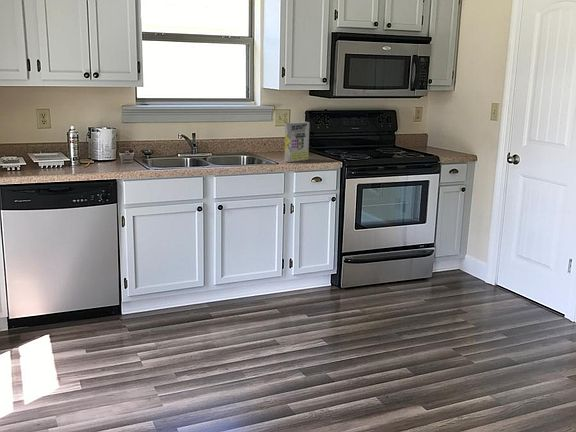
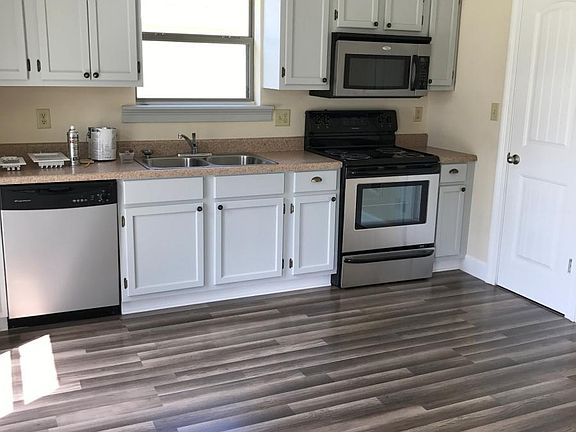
- cereal box [283,121,310,163]
